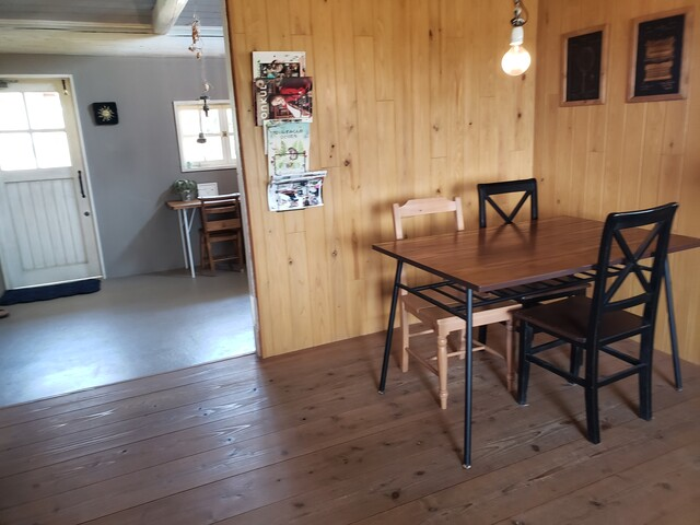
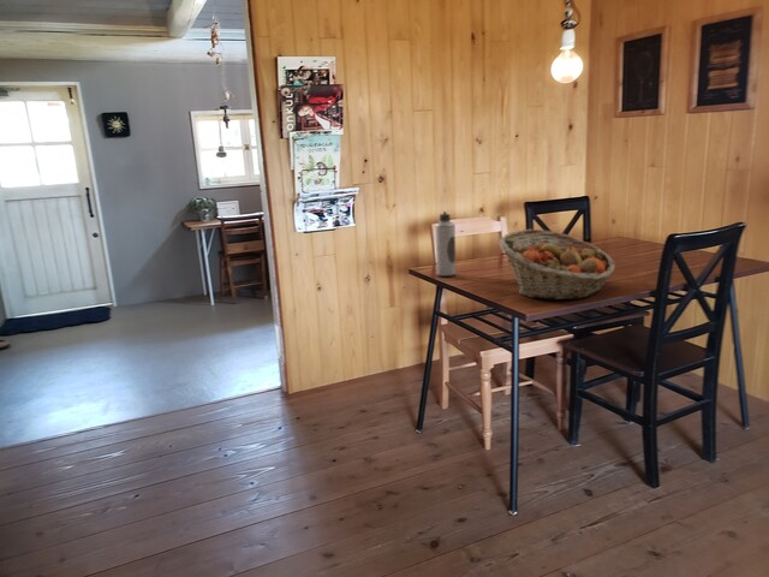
+ water bottle [434,210,457,278]
+ fruit basket [497,228,616,302]
